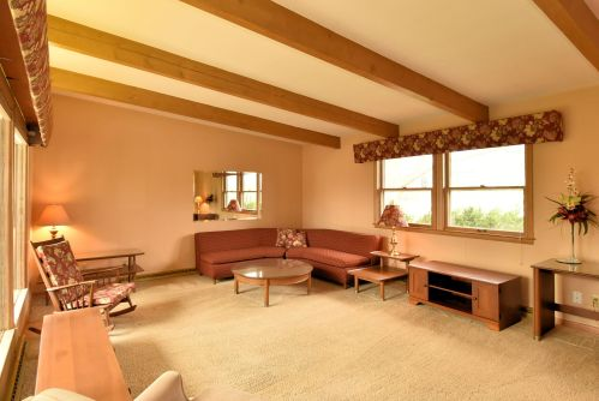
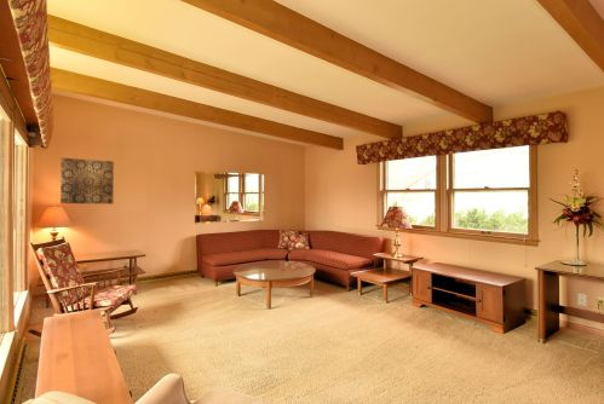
+ wall art [59,156,115,206]
